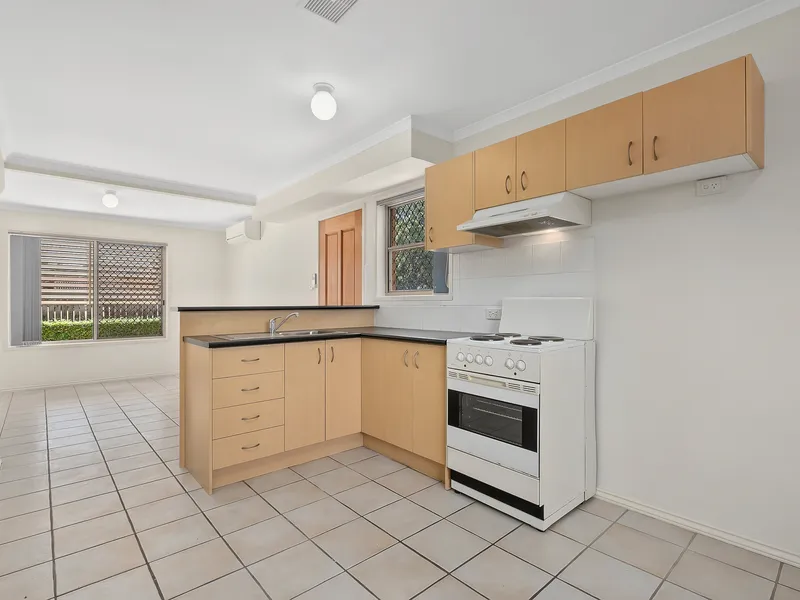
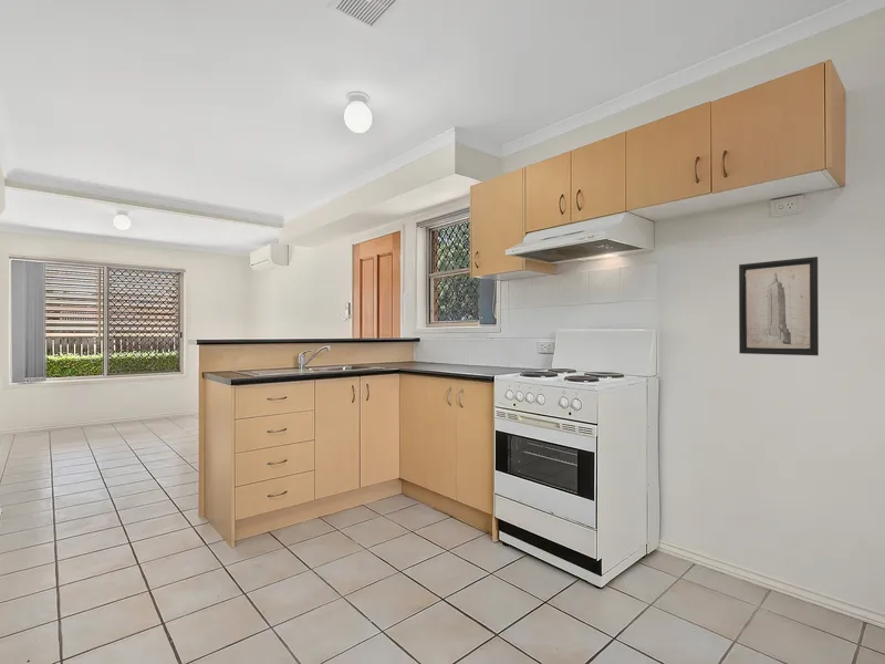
+ wall art [738,256,820,356]
